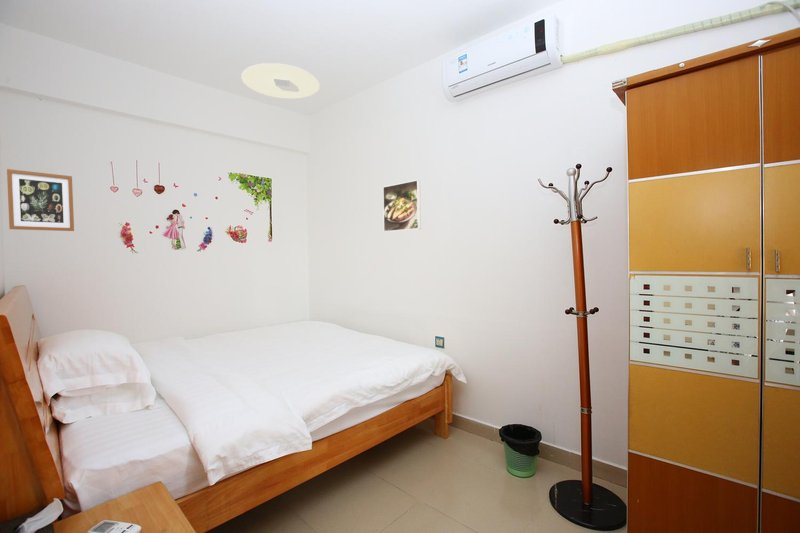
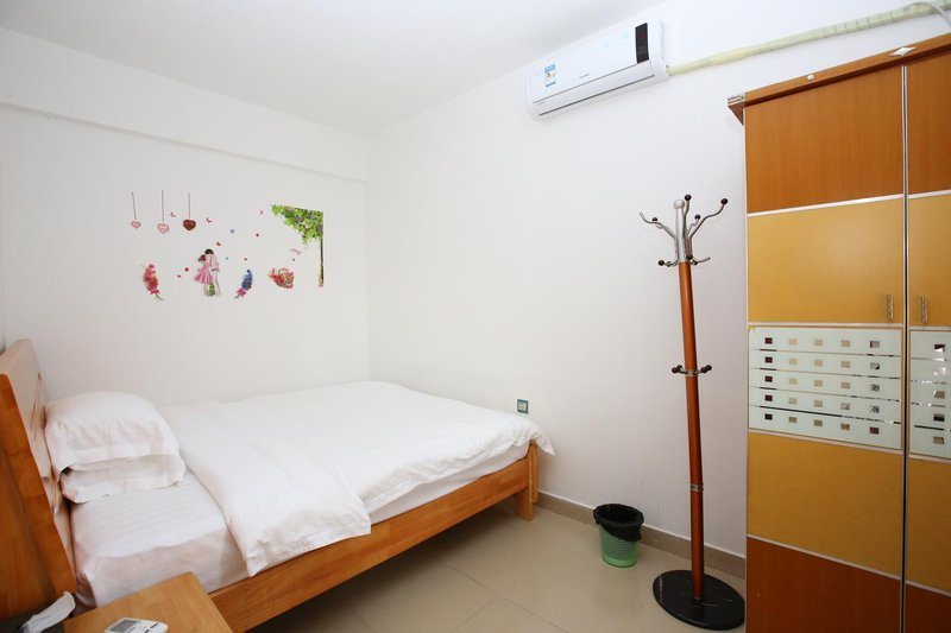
- ceiling light [240,62,321,100]
- wall art [6,168,75,232]
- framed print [382,179,422,233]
